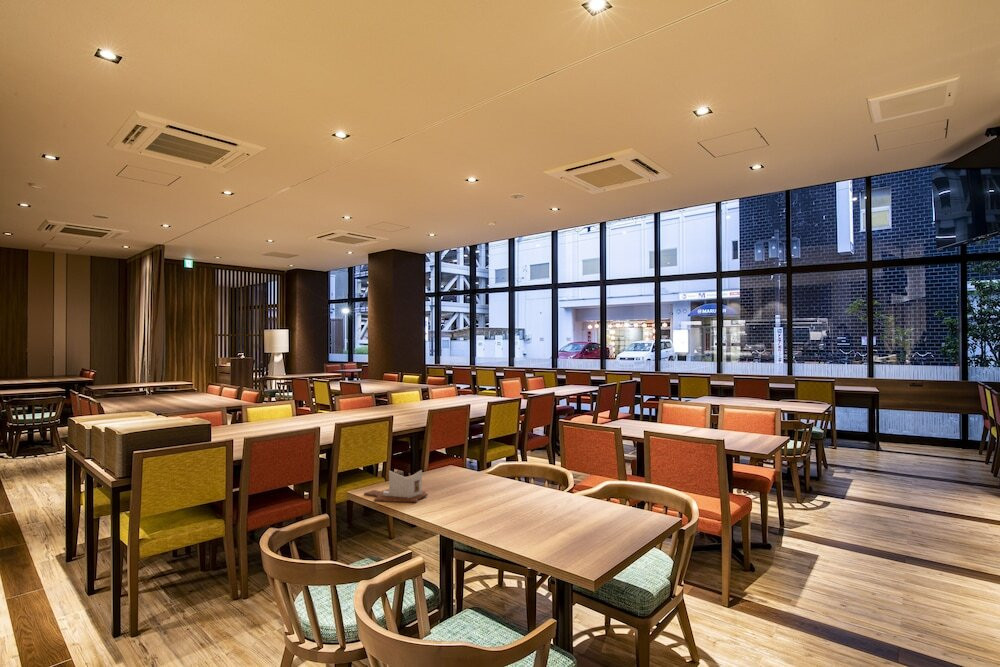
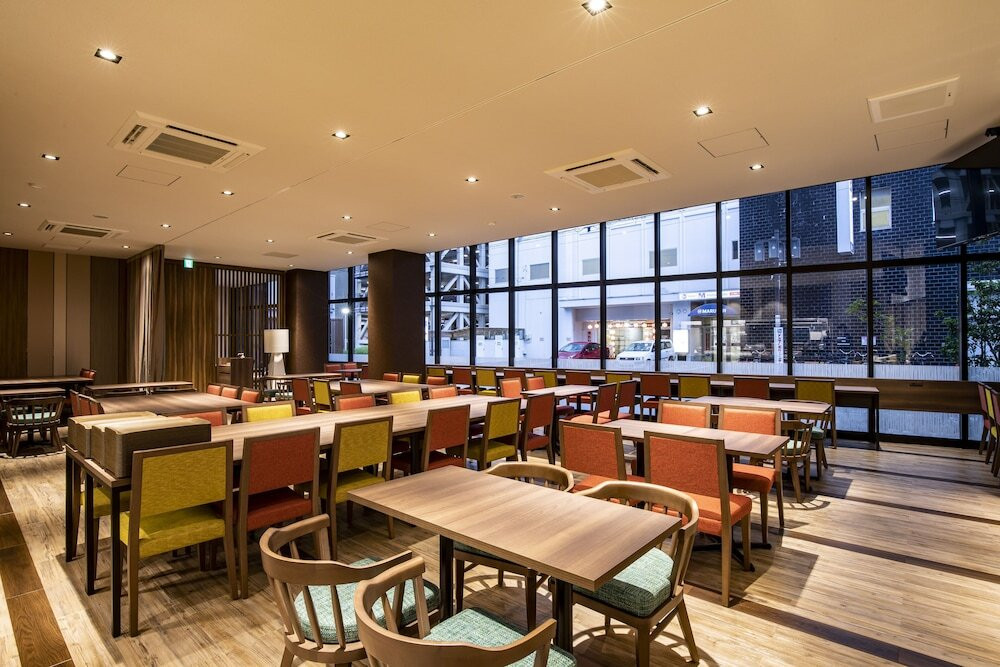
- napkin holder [363,469,429,503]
